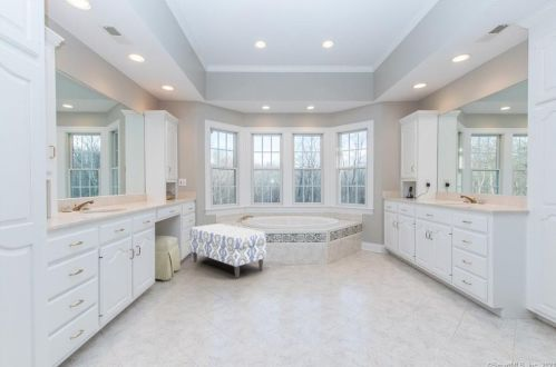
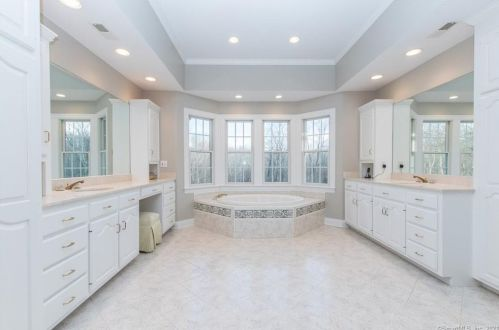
- bench [189,222,267,280]
